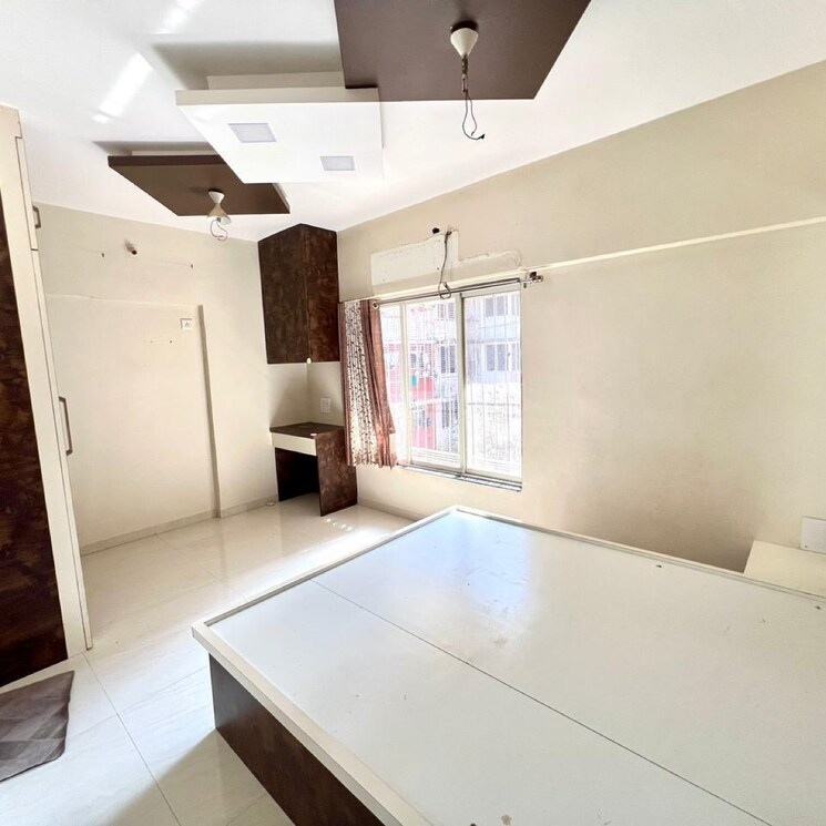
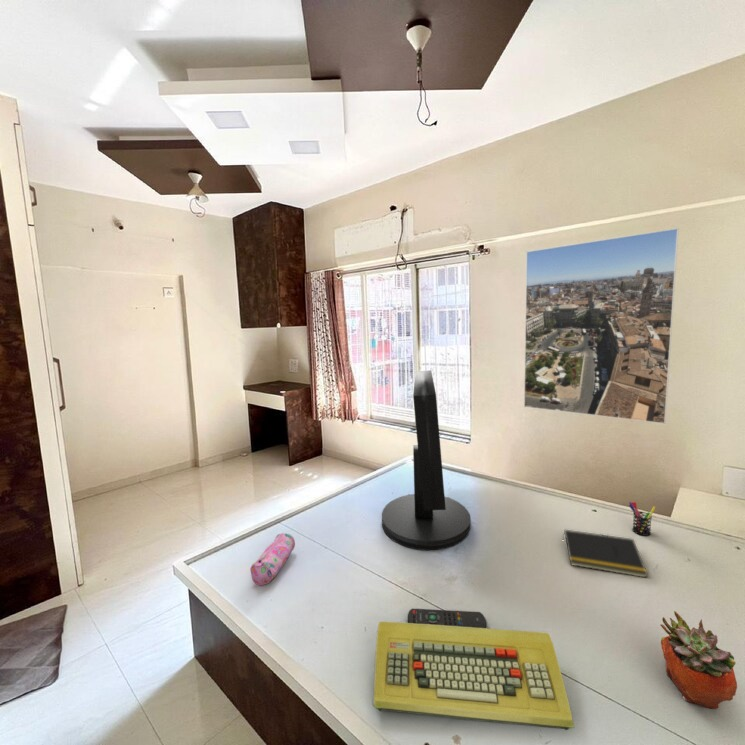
+ keyboard [372,620,575,731]
+ notepad [562,529,649,579]
+ pen holder [628,501,657,537]
+ monitor [381,369,472,551]
+ succulent planter [659,610,738,710]
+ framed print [523,227,680,425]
+ pencil case [249,532,296,586]
+ remote control [407,608,487,629]
